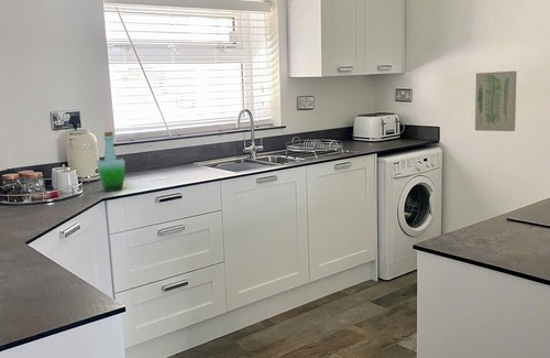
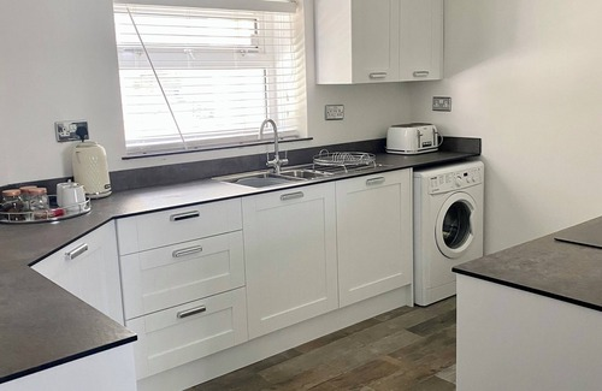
- bottle [96,131,127,193]
- wall art [474,70,518,132]
